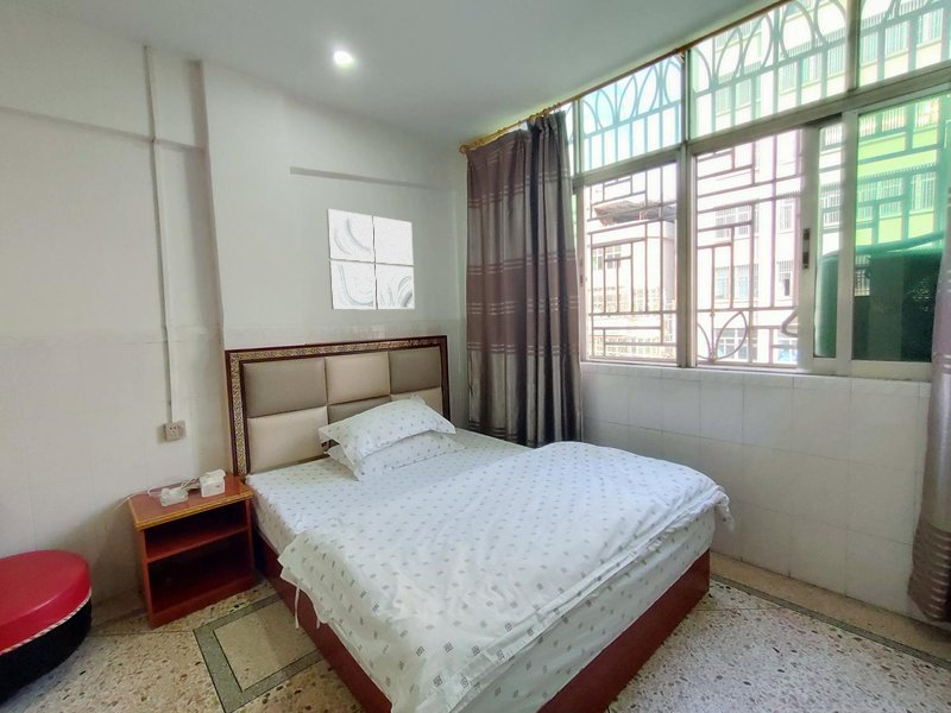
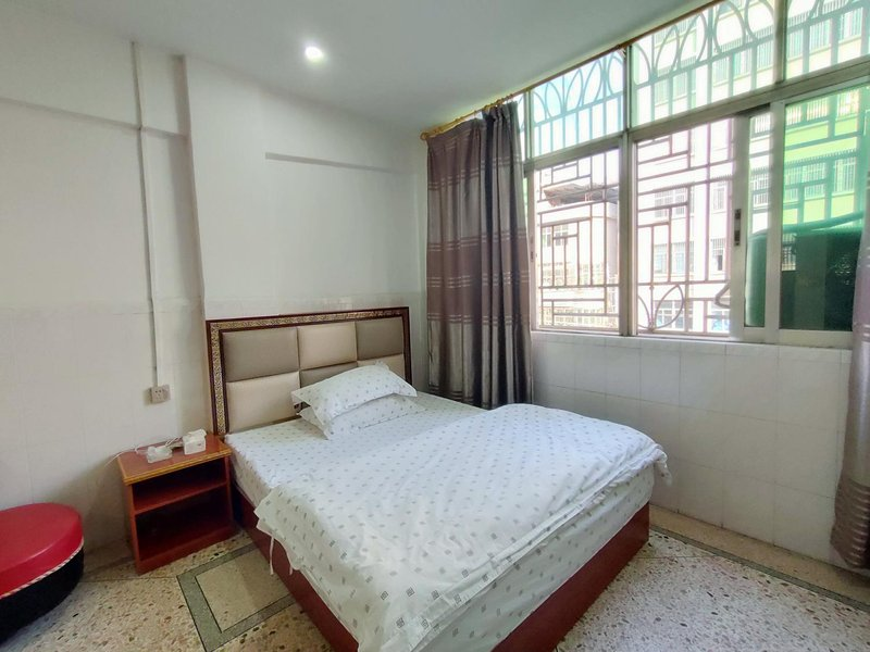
- wall art [326,208,416,310]
